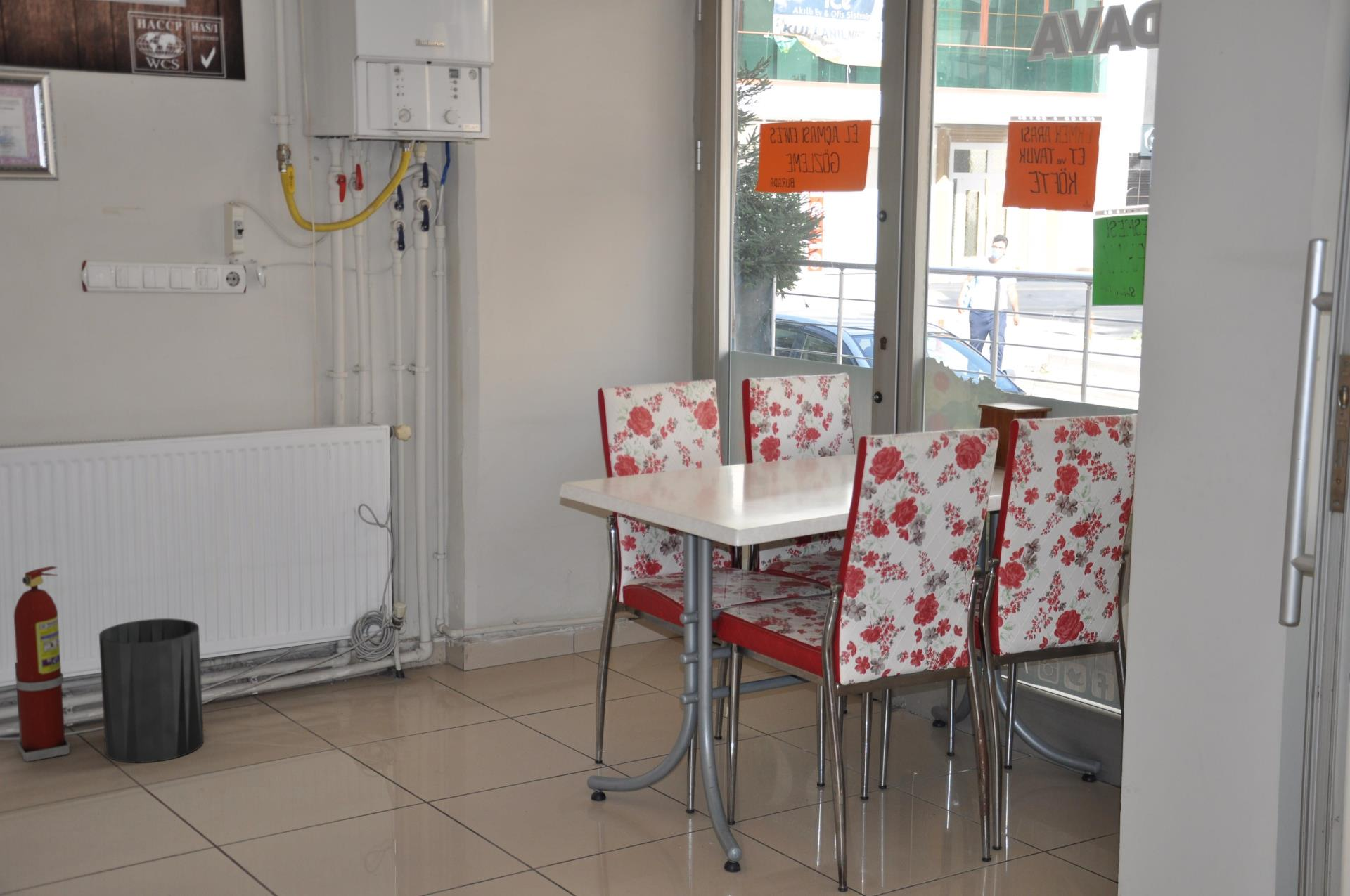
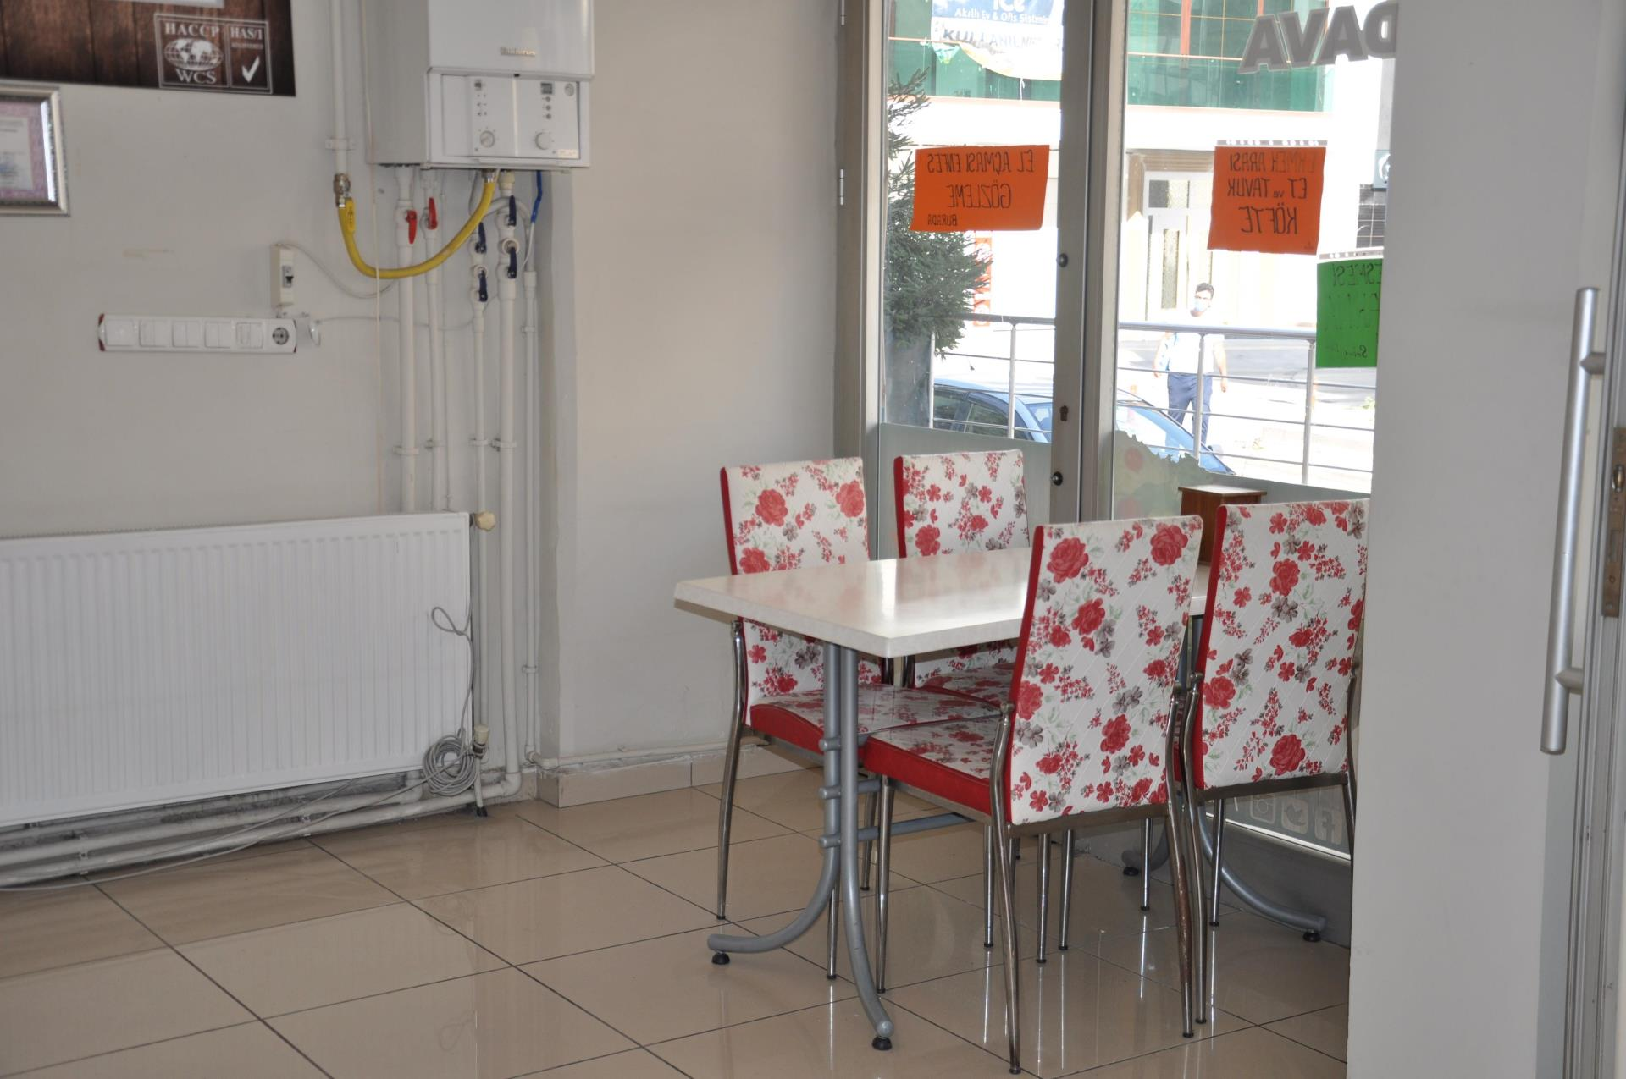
- fire extinguisher [13,565,70,762]
- trash can [98,618,205,764]
